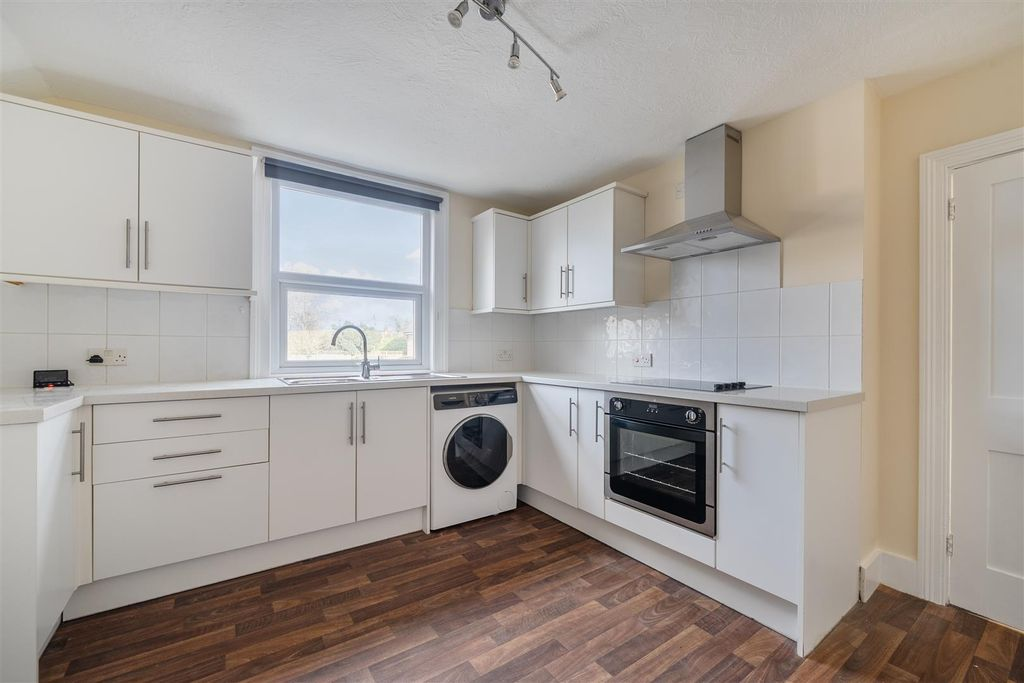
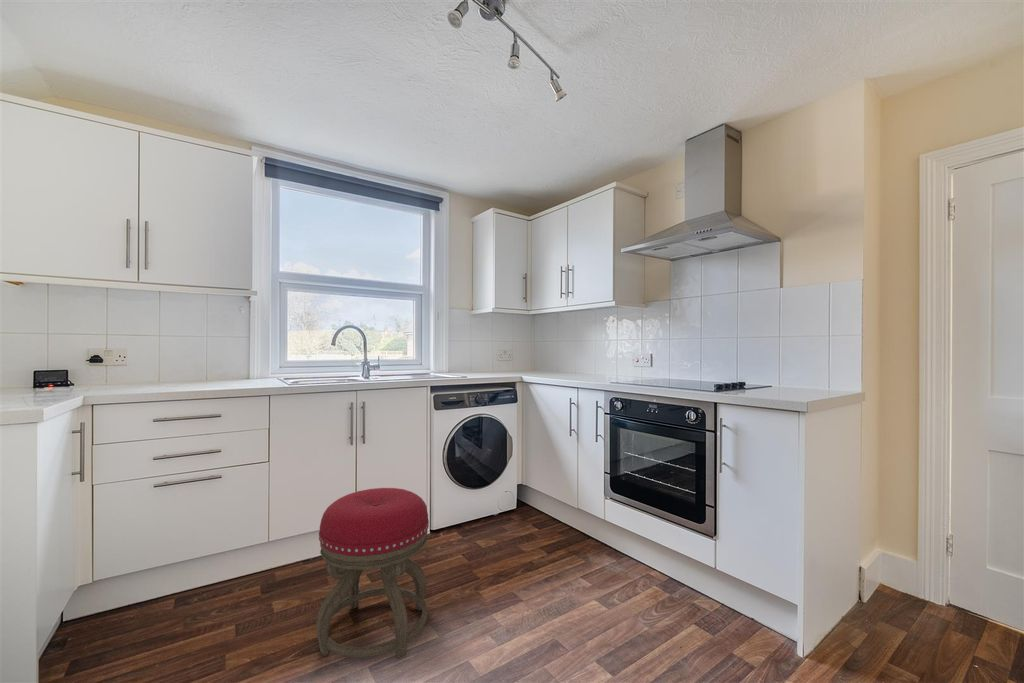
+ stool [315,487,430,659]
